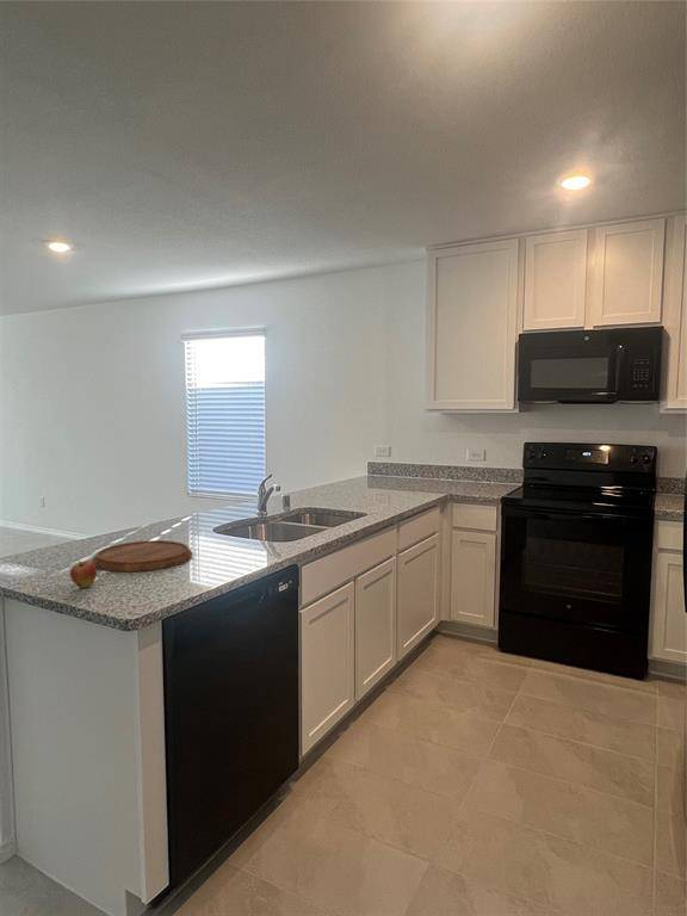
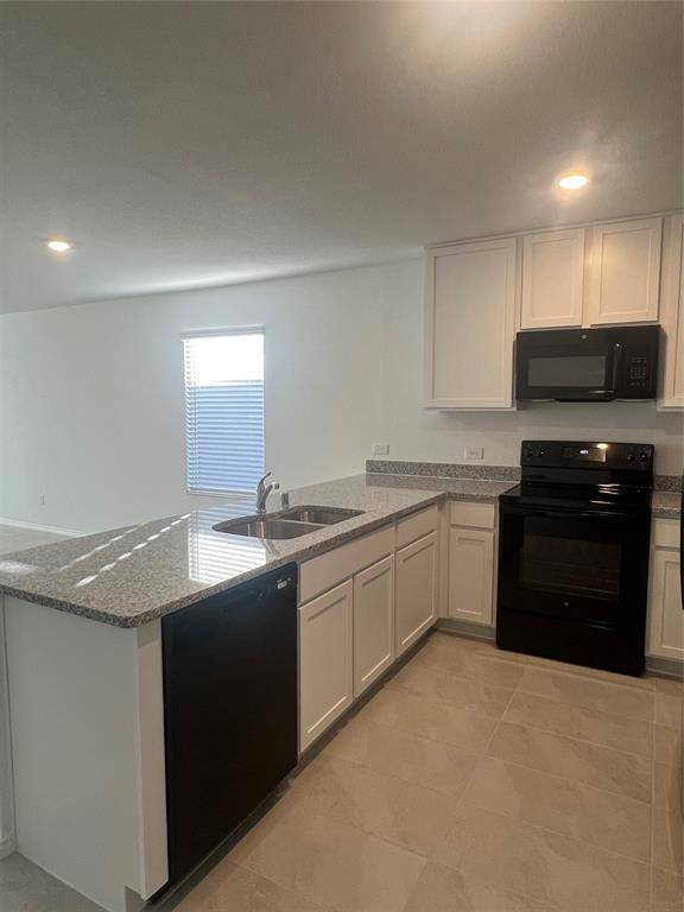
- fruit [69,559,98,589]
- cutting board [92,539,193,572]
